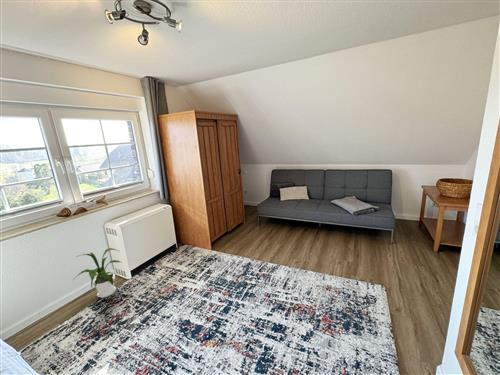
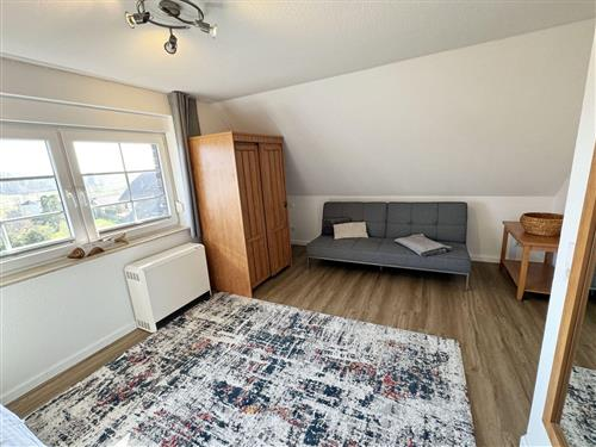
- house plant [72,247,121,299]
